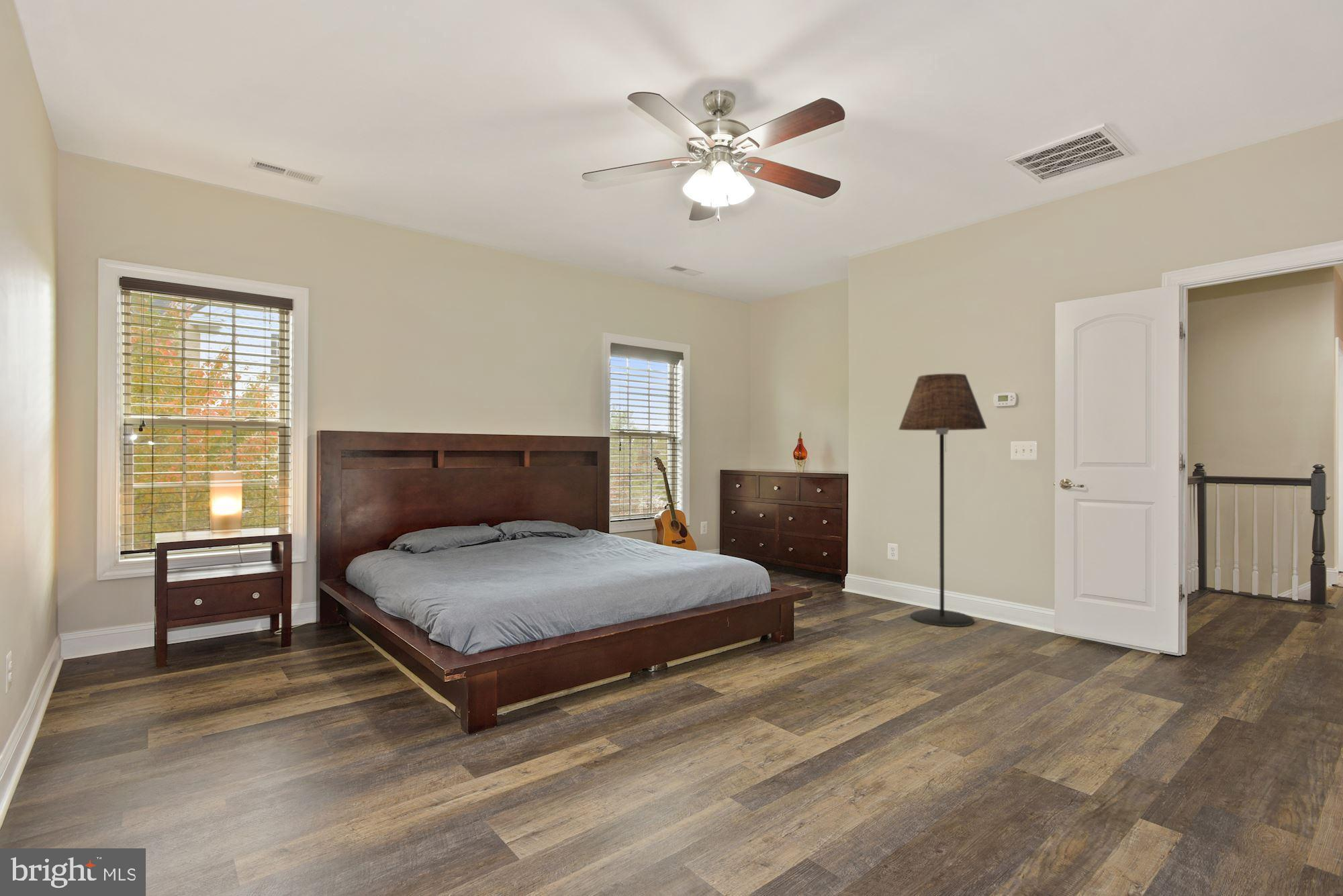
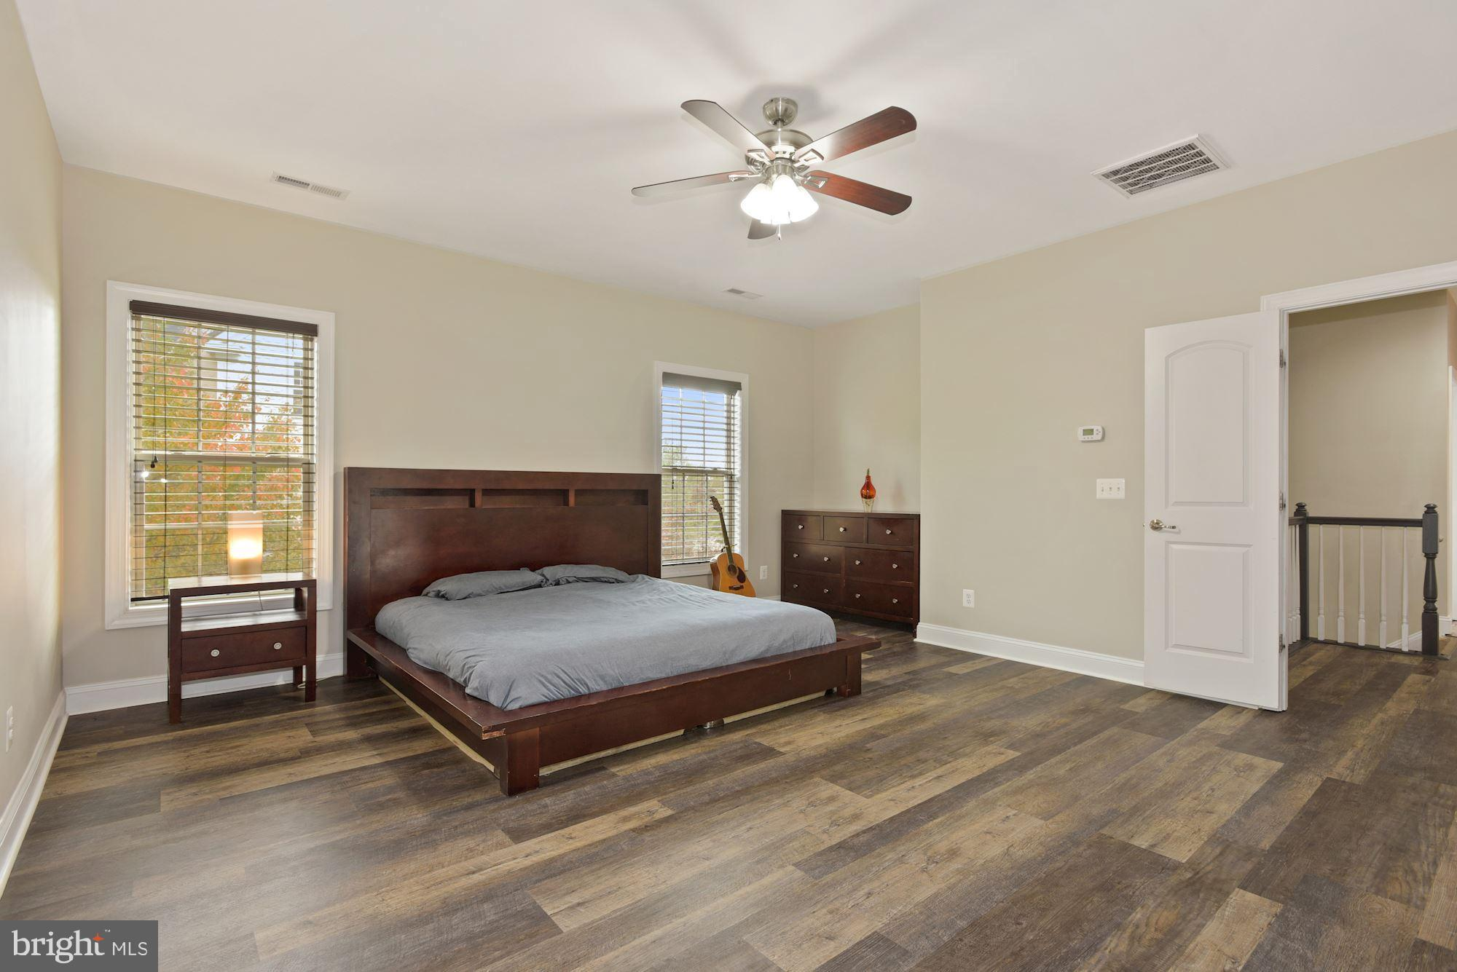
- floor lamp [898,373,988,628]
